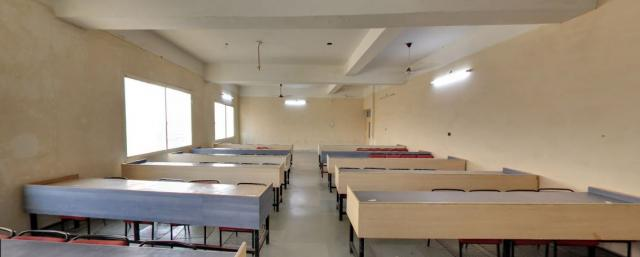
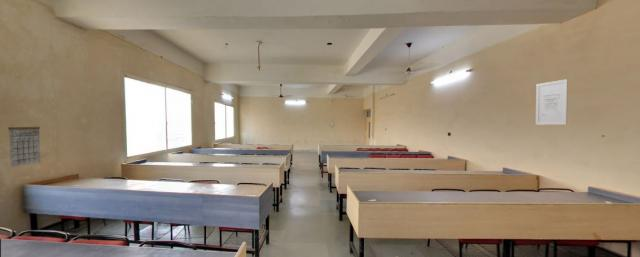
+ calendar [7,119,41,168]
+ wall art [535,78,569,126]
